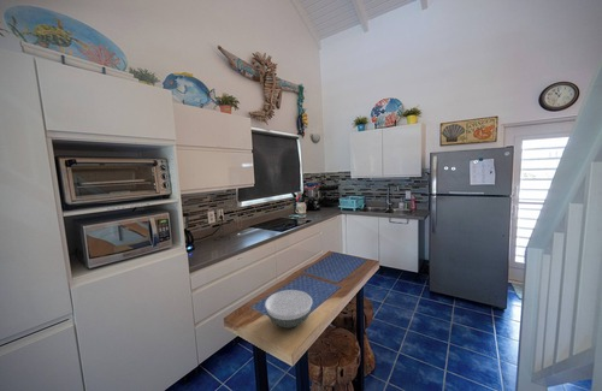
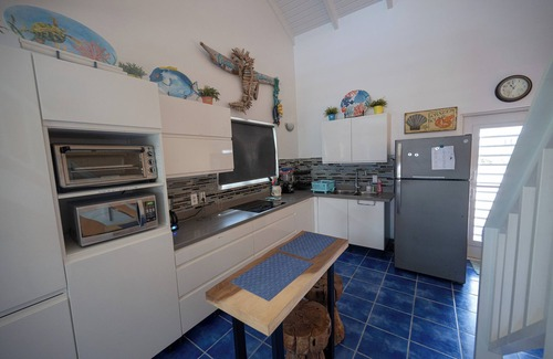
- bowl [264,289,313,330]
